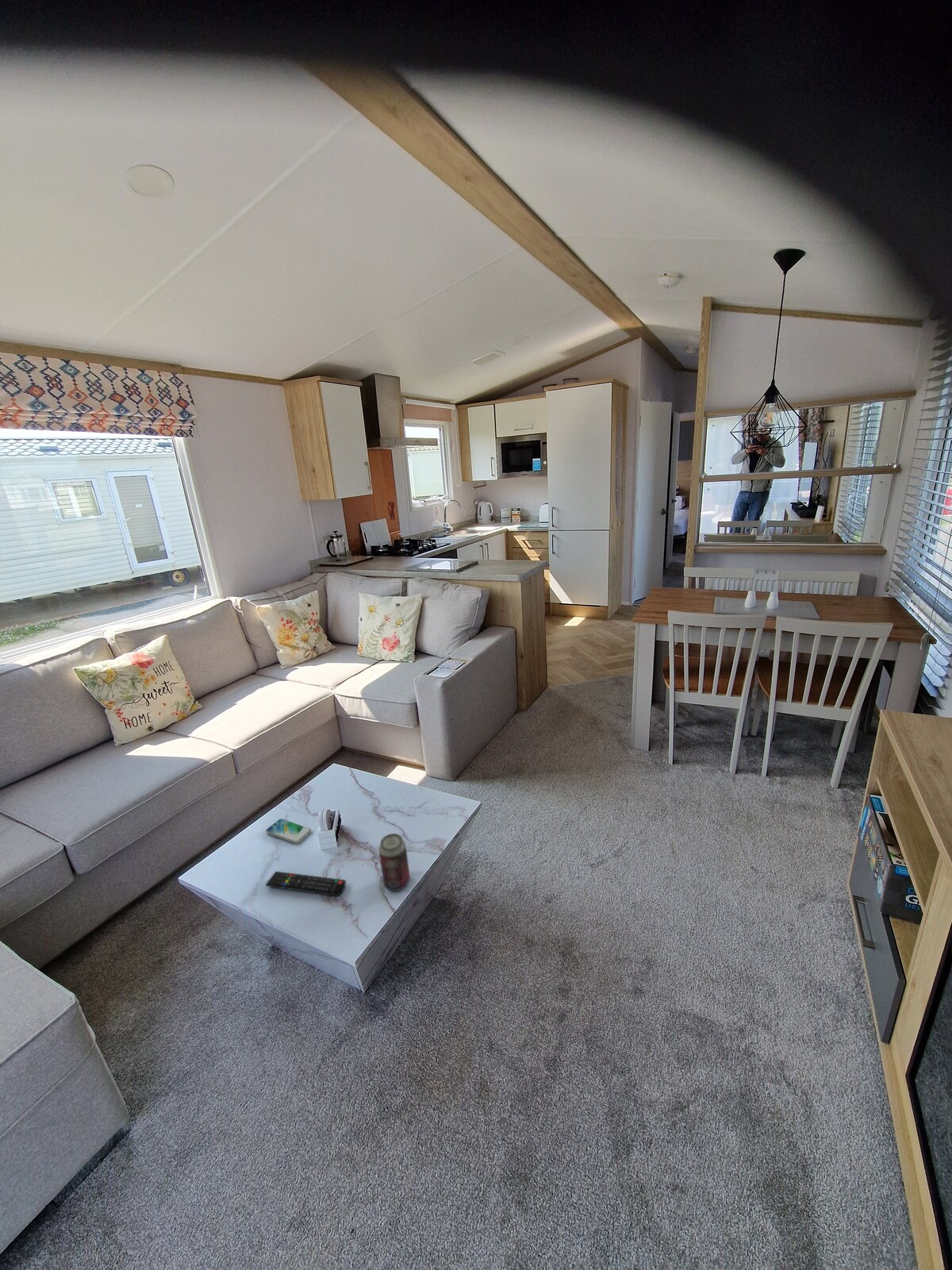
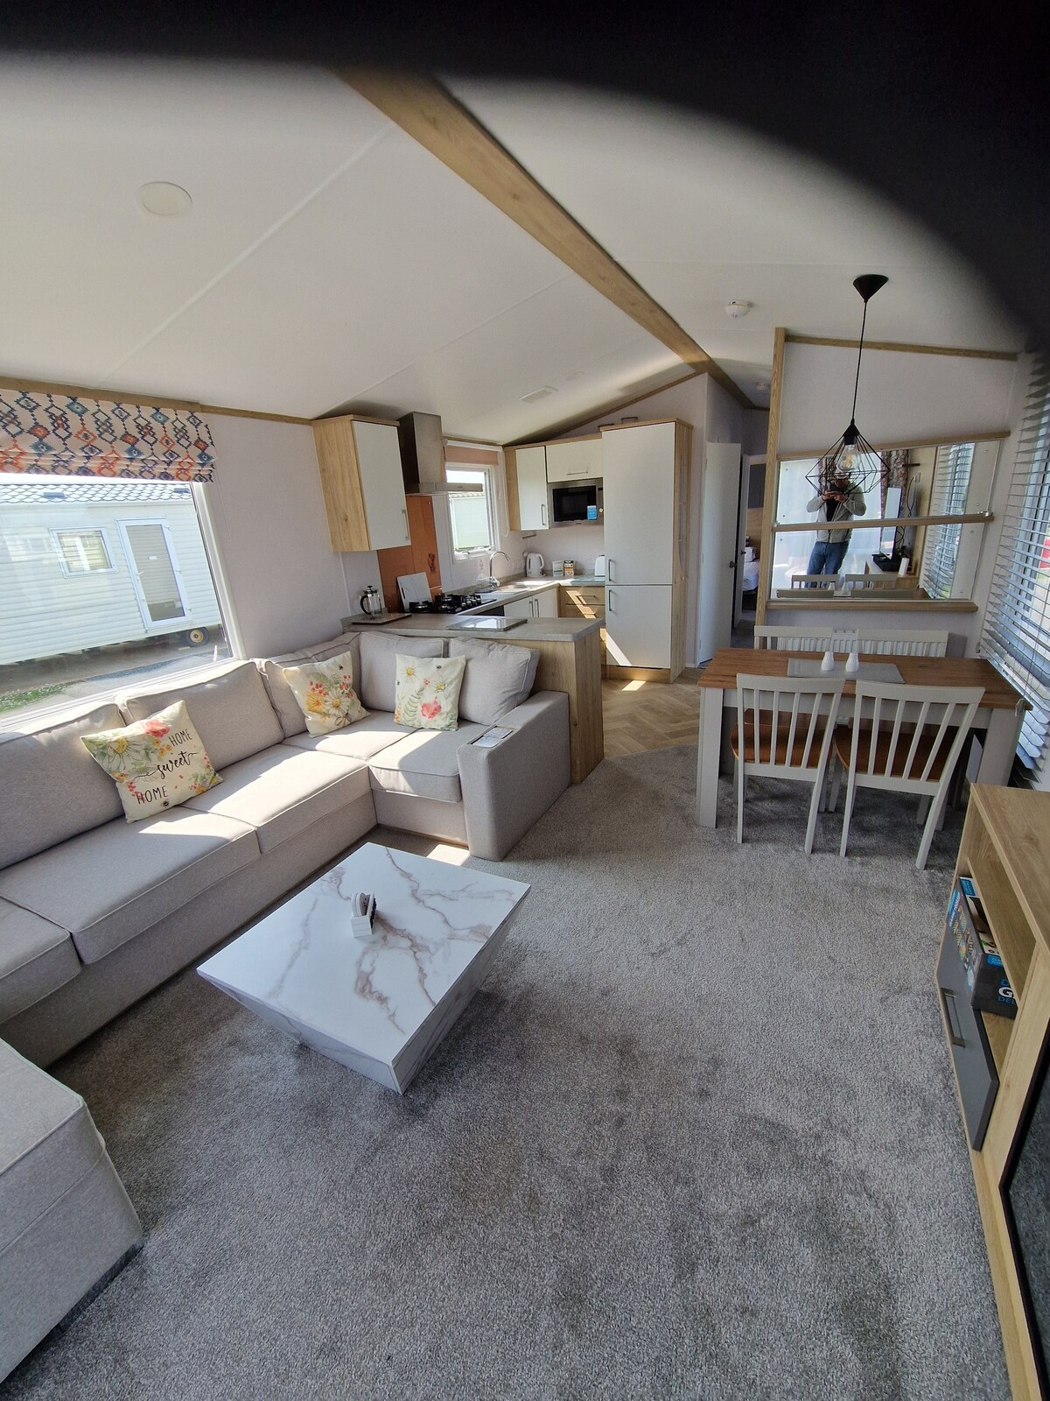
- beverage can [378,833,411,891]
- smartphone [265,818,313,845]
- remote control [265,871,347,897]
